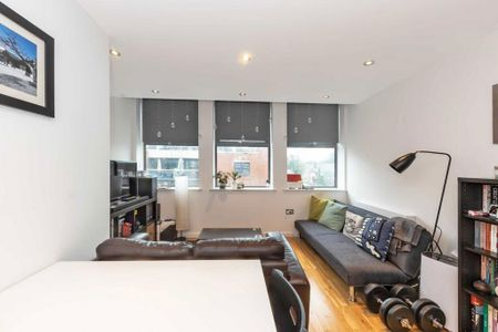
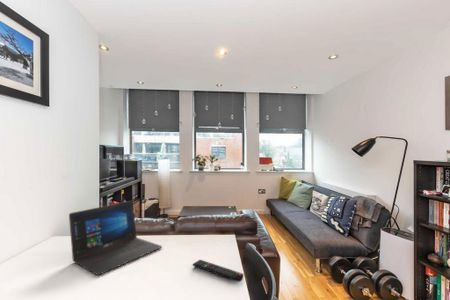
+ remote control [192,259,244,283]
+ laptop [68,200,163,276]
